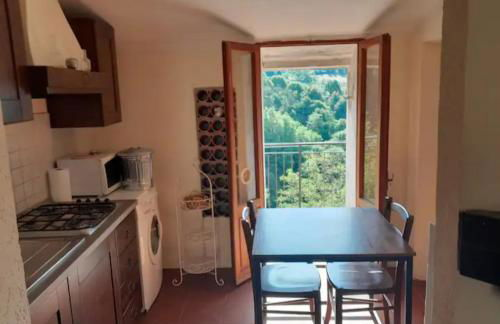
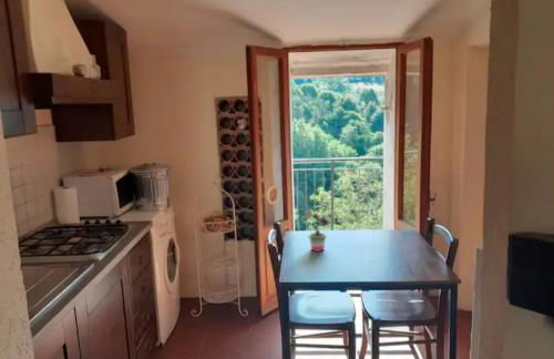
+ potted plant [299,194,332,253]
